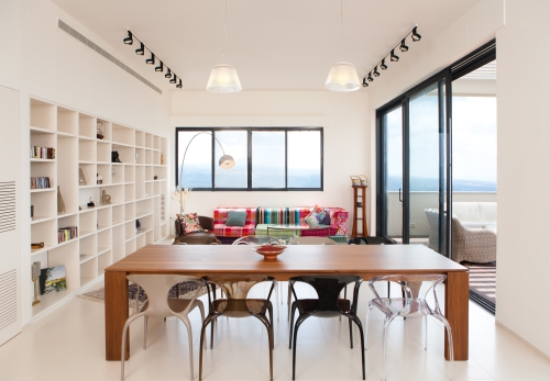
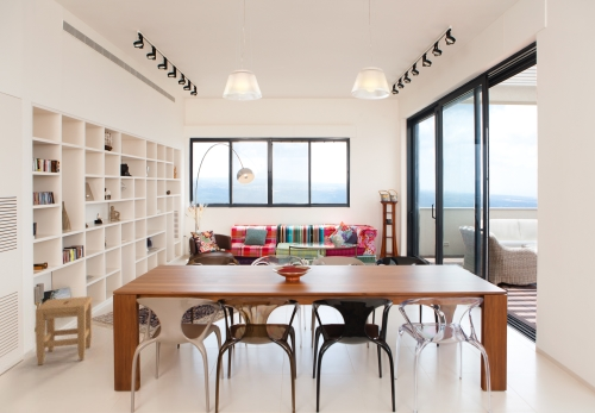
+ stool [35,295,93,367]
